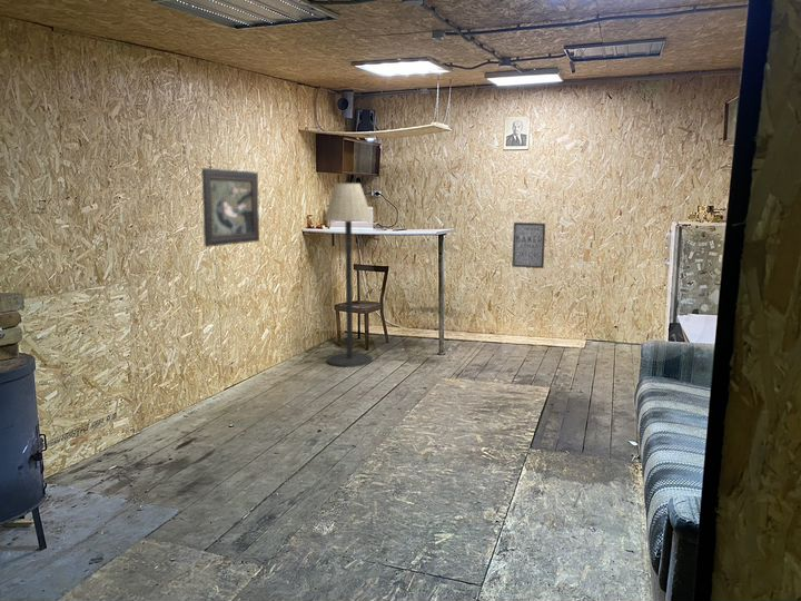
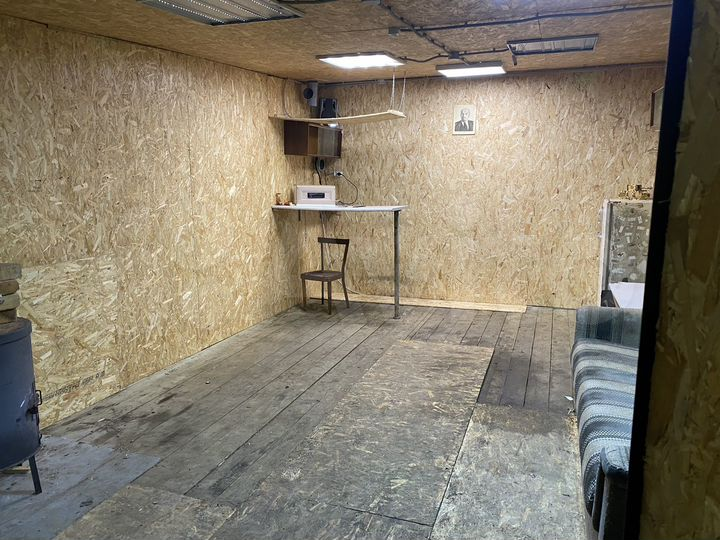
- wall art [511,221,546,269]
- framed painting [200,167,260,248]
- floor lamp [323,183,374,368]
